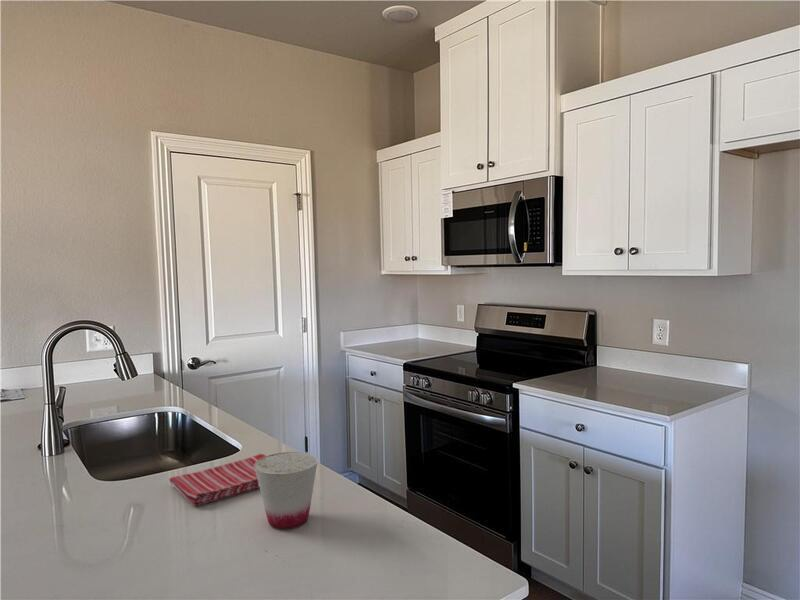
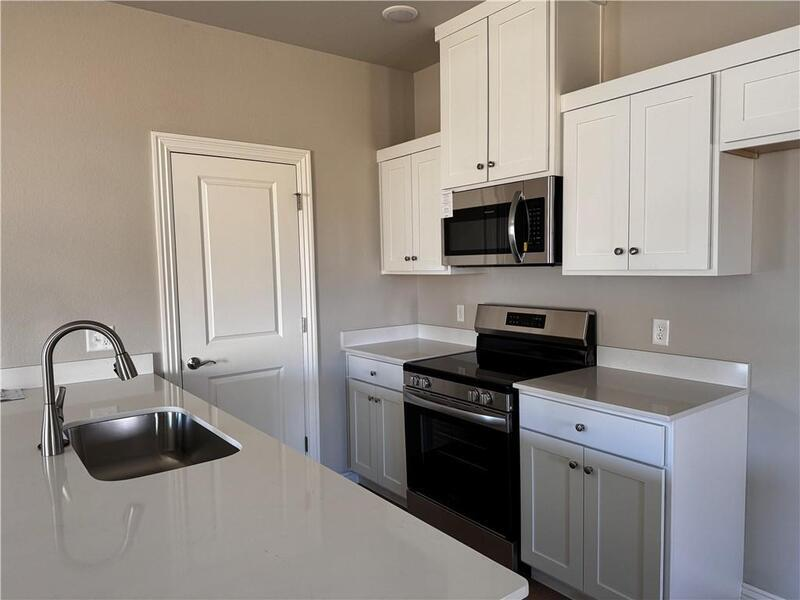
- cup [254,451,319,530]
- dish towel [168,453,267,507]
